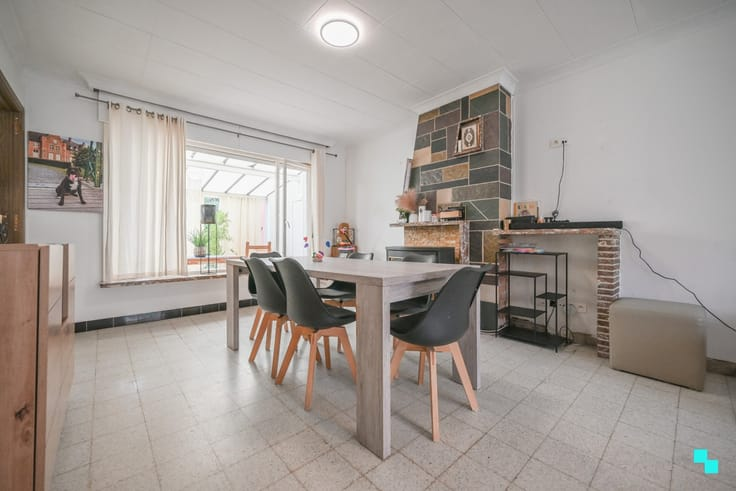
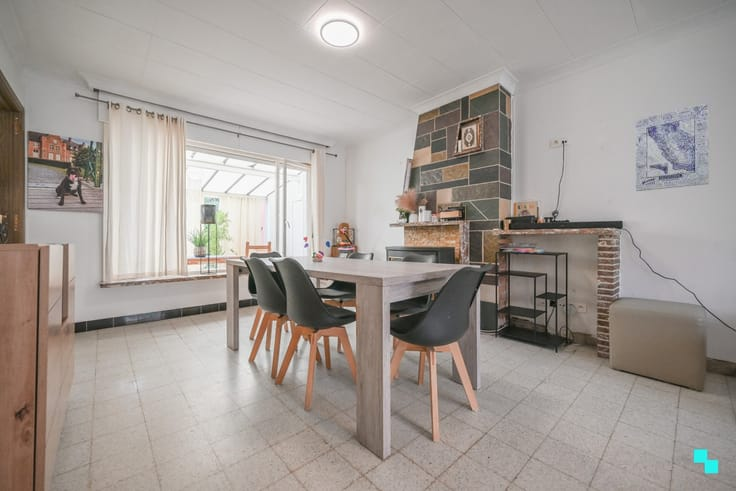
+ wall art [635,102,710,192]
